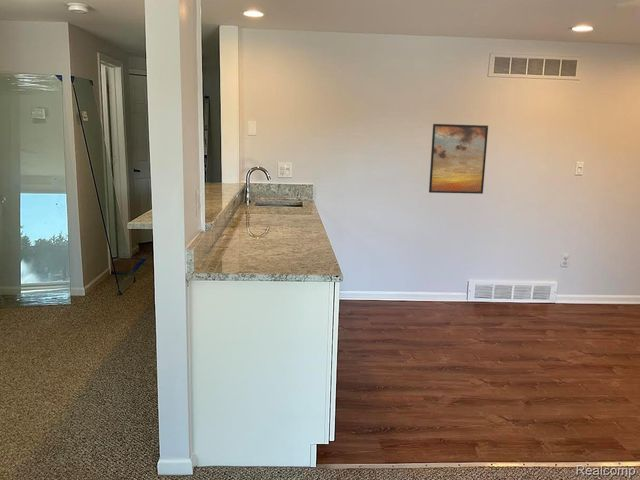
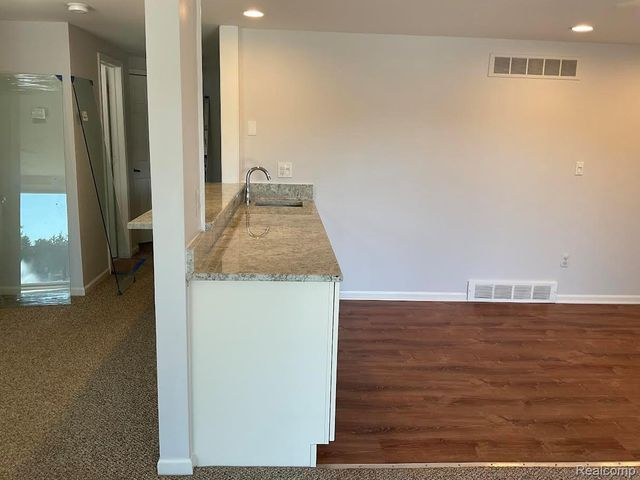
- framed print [428,123,489,195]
